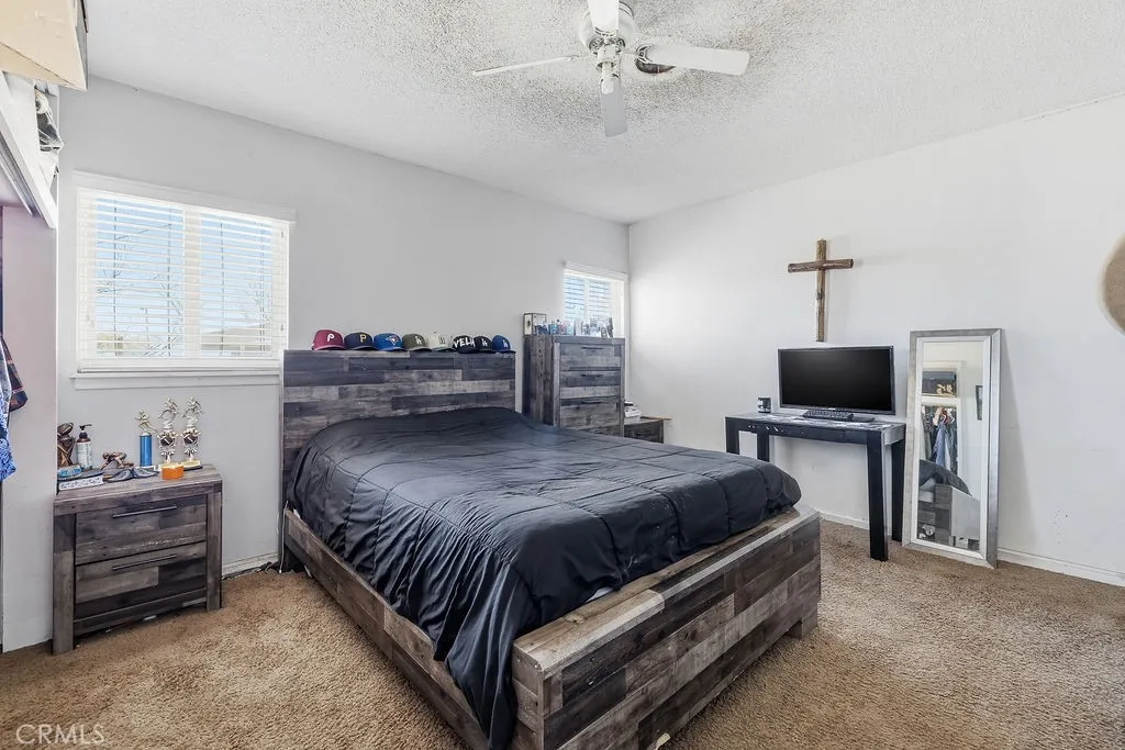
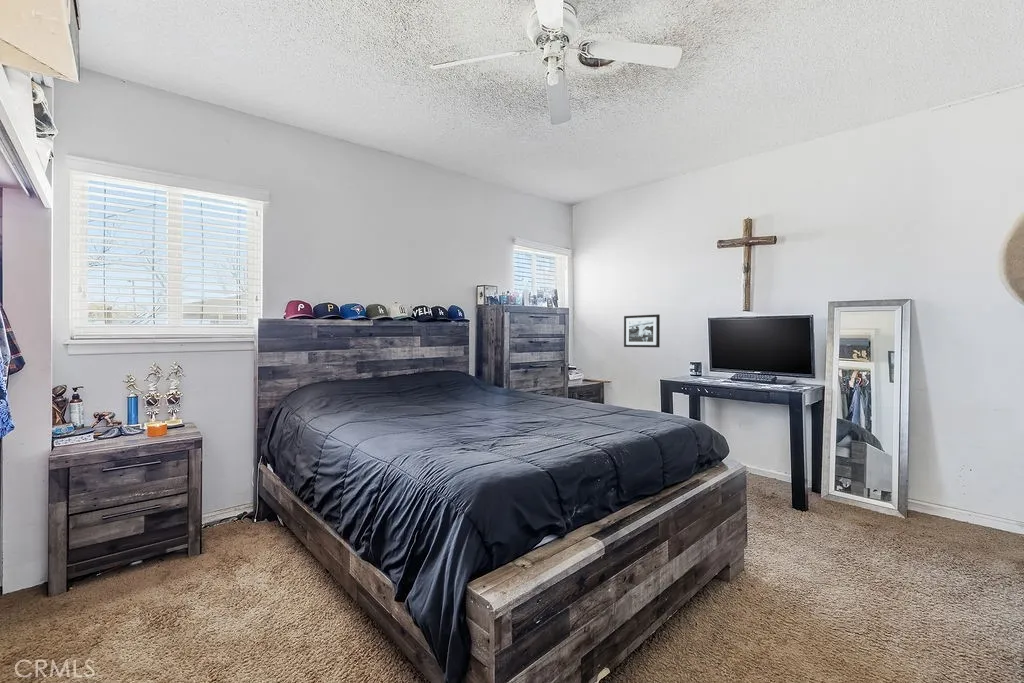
+ picture frame [623,313,661,348]
